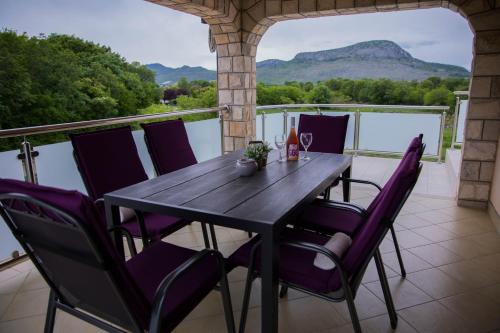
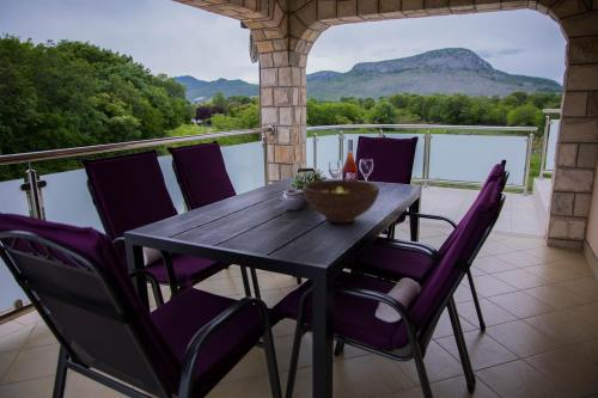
+ fruit bowl [301,178,380,224]
